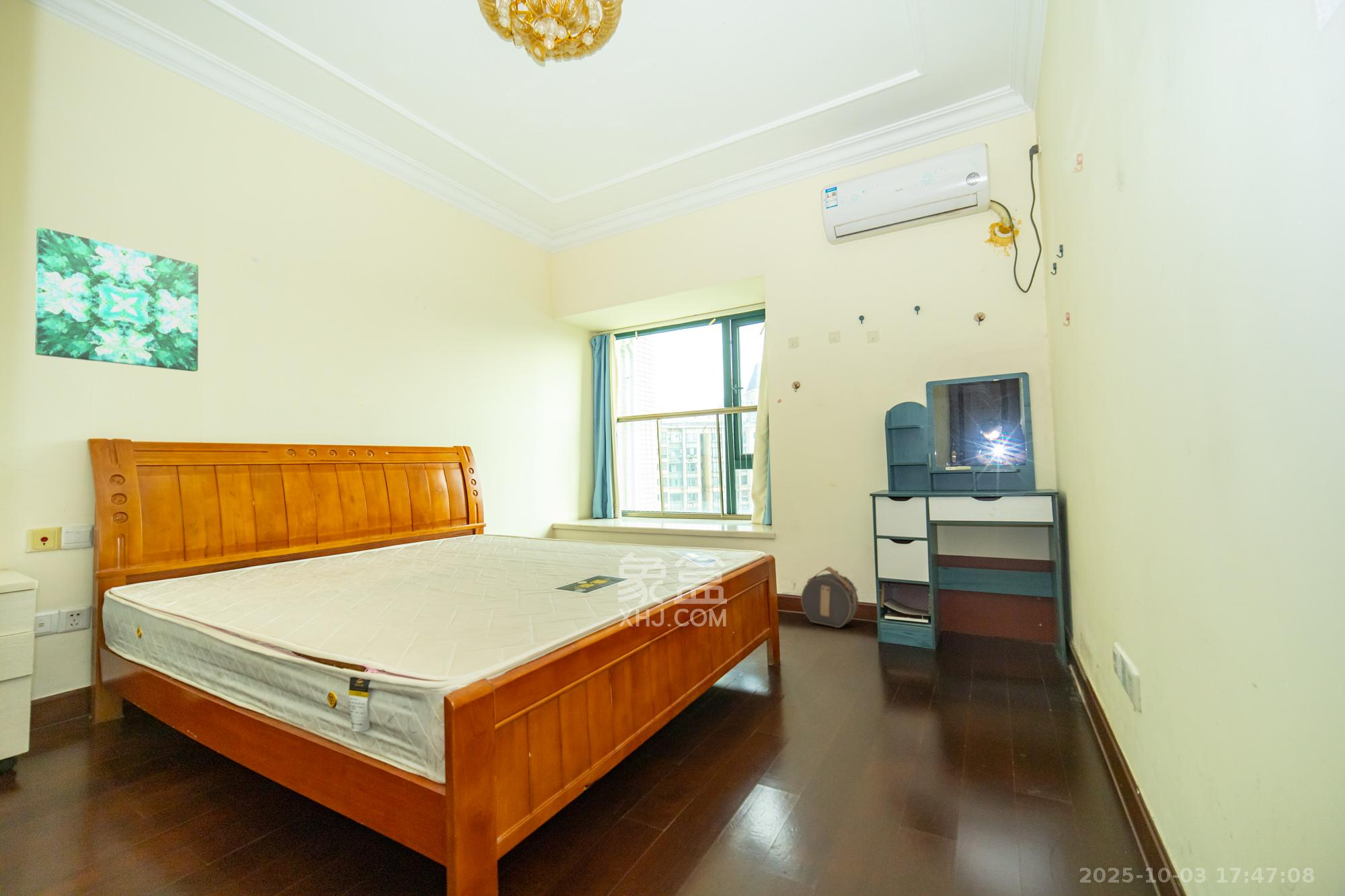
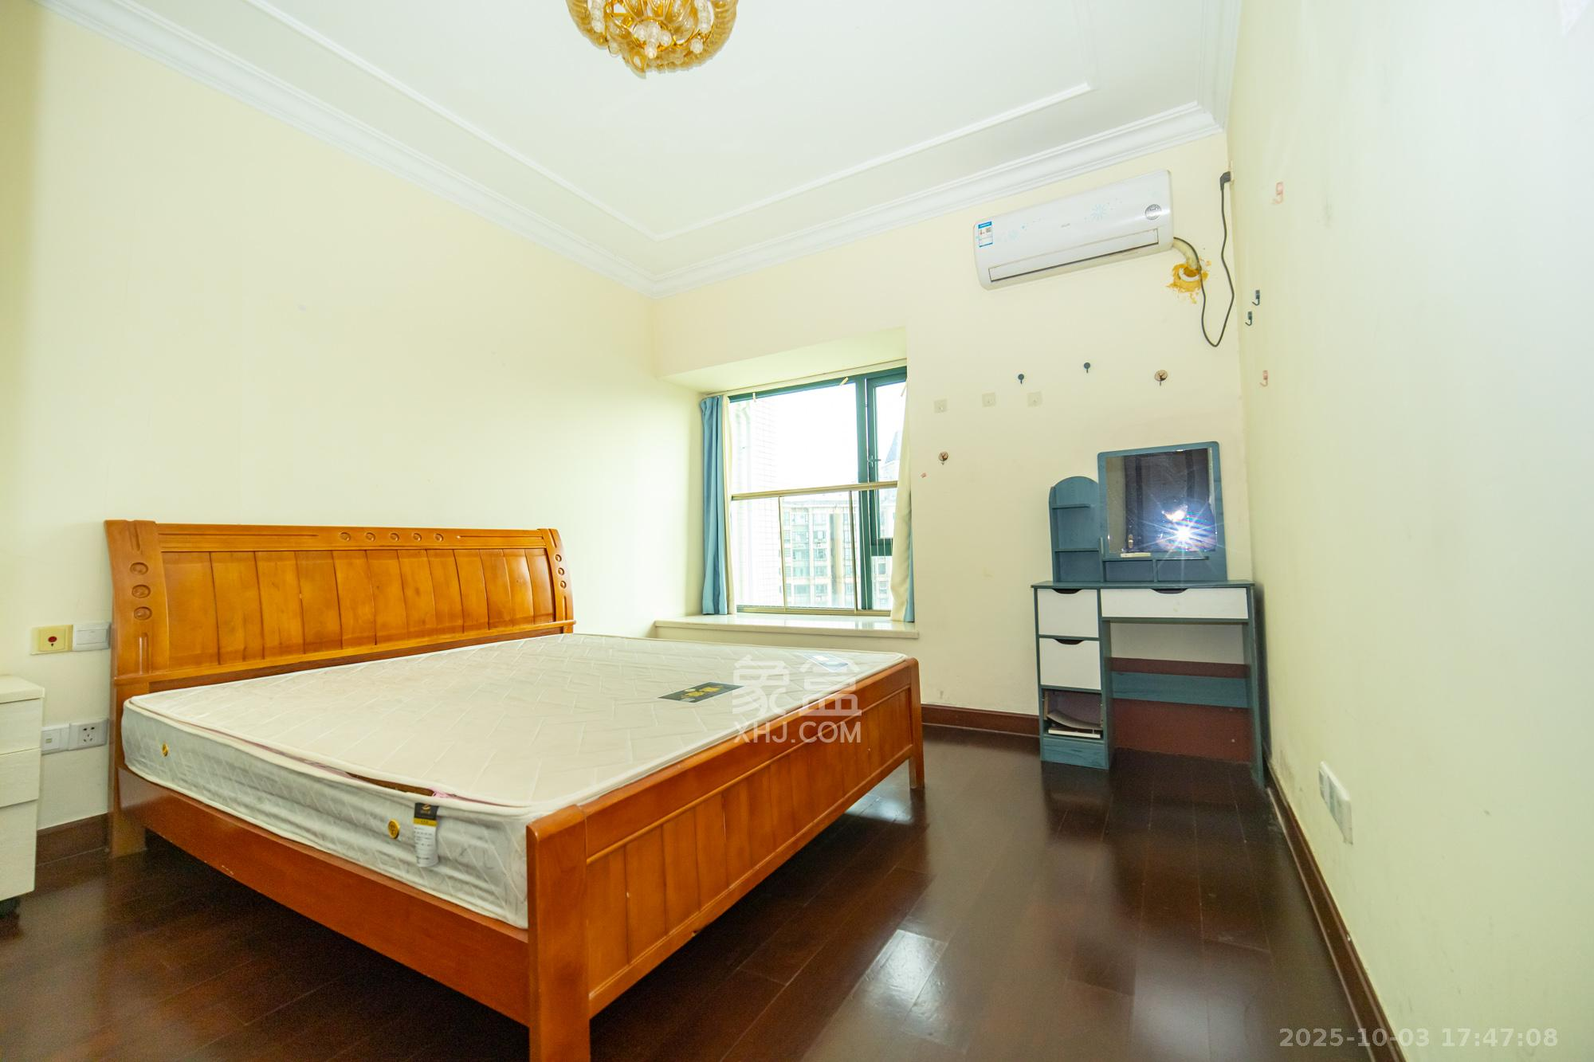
- hat box [800,566,859,628]
- wall art [34,227,199,372]
